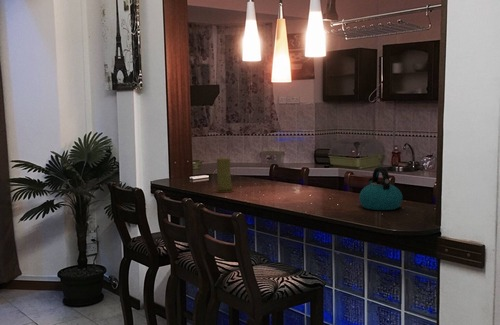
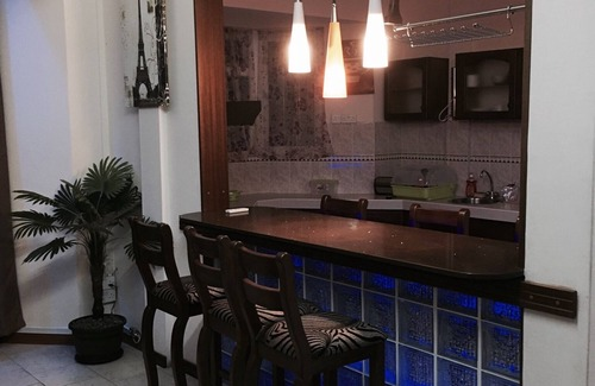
- kettle [358,166,403,211]
- candle [214,157,235,193]
